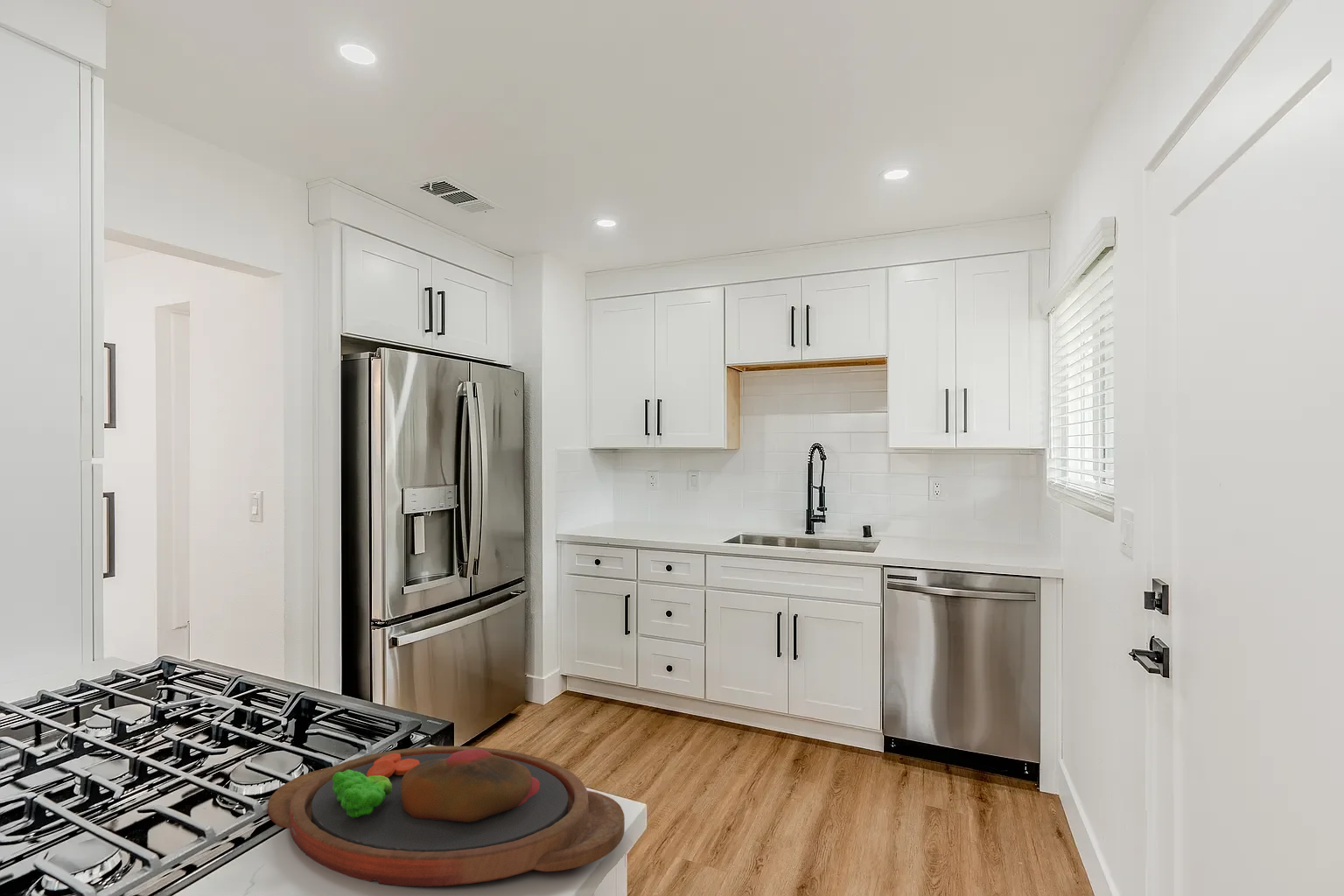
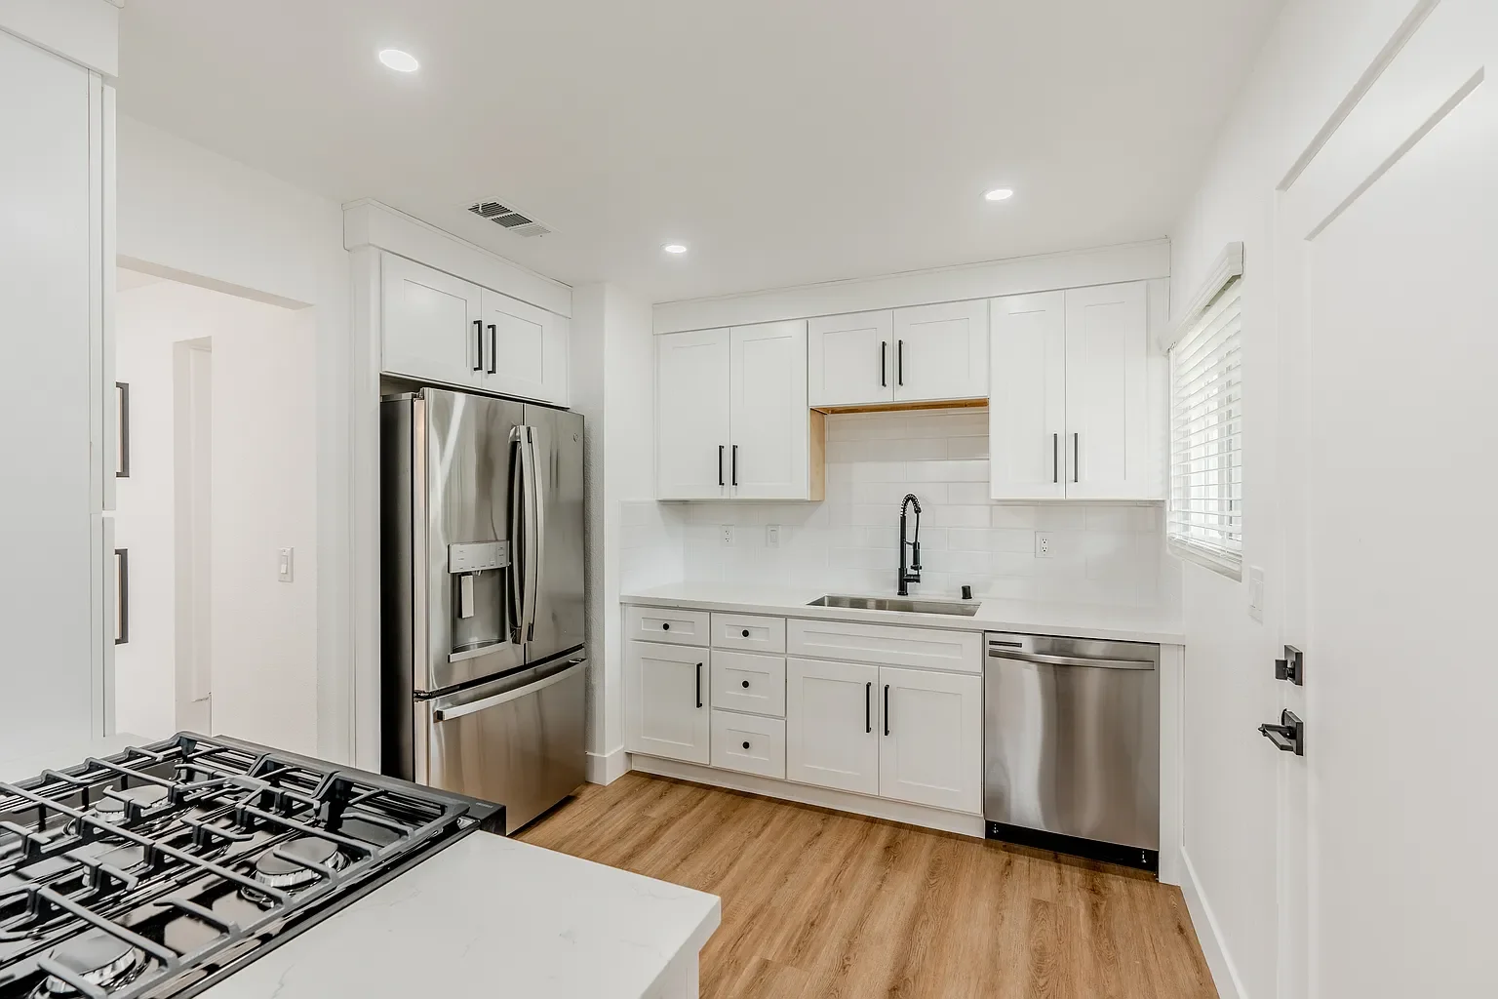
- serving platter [267,746,626,887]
